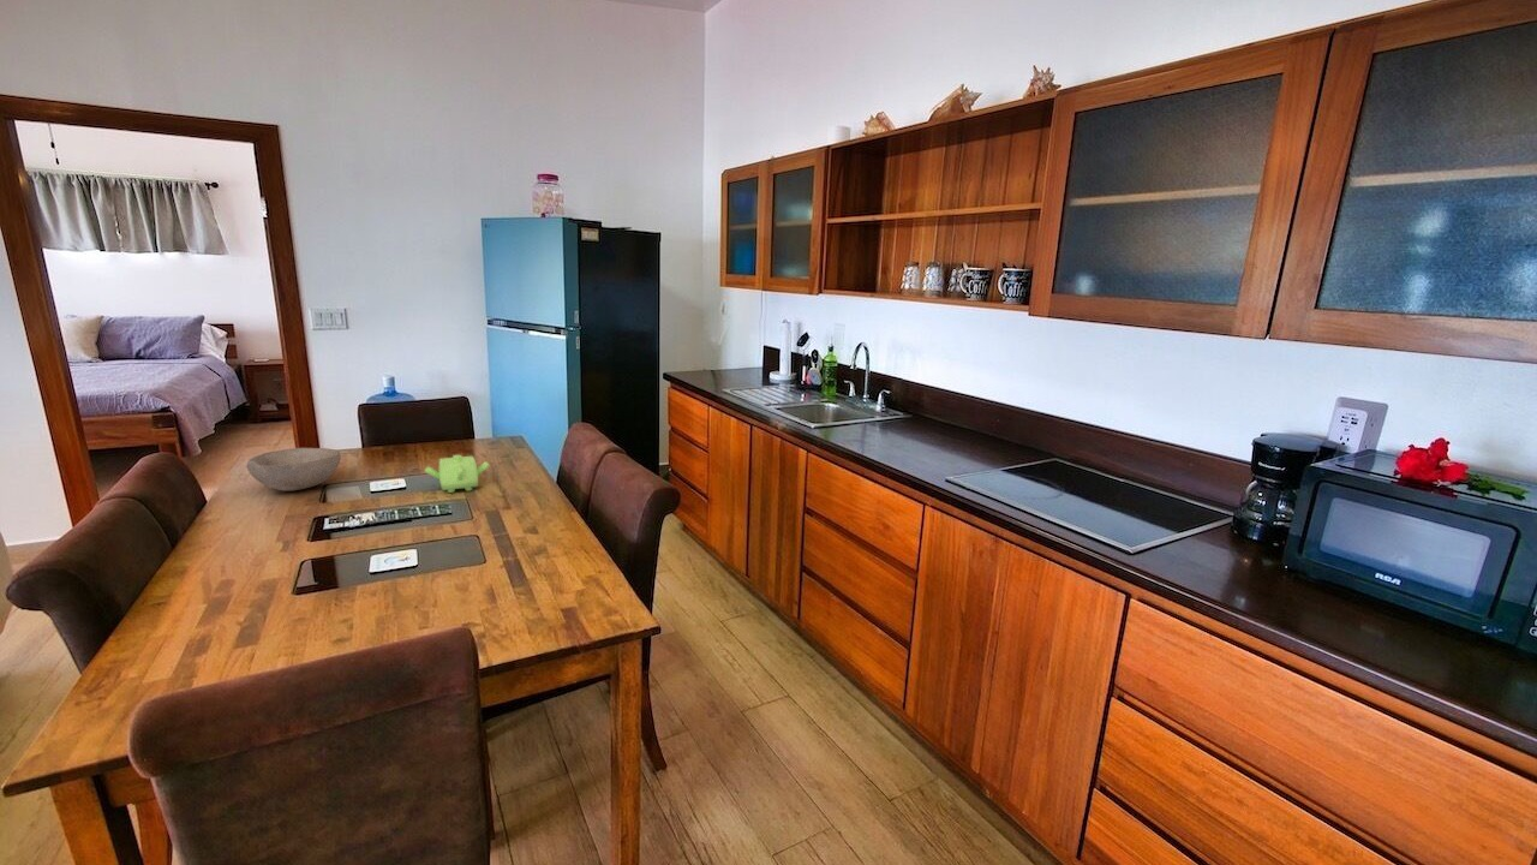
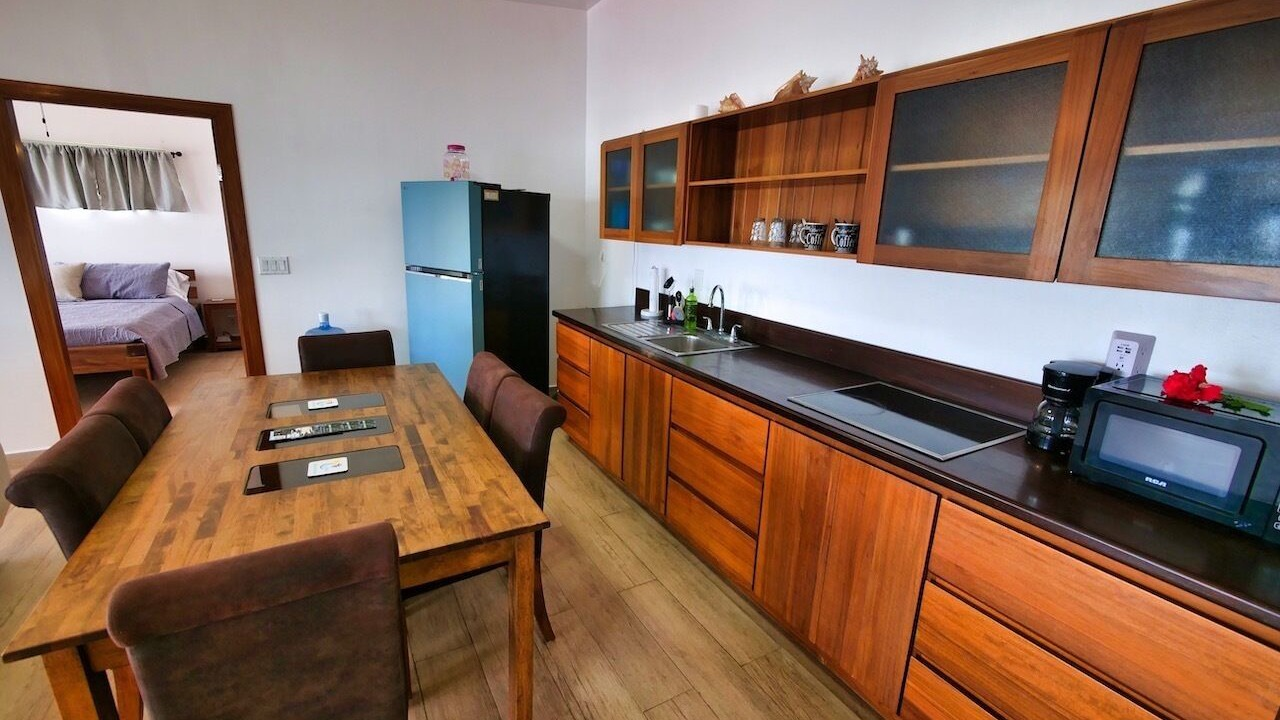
- teapot [423,454,491,494]
- bowl [246,447,342,493]
